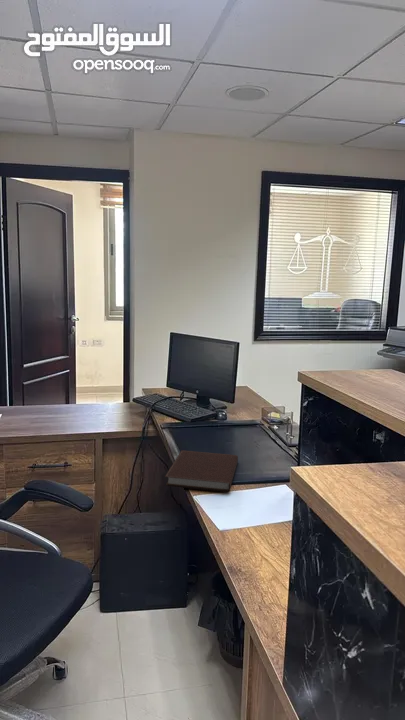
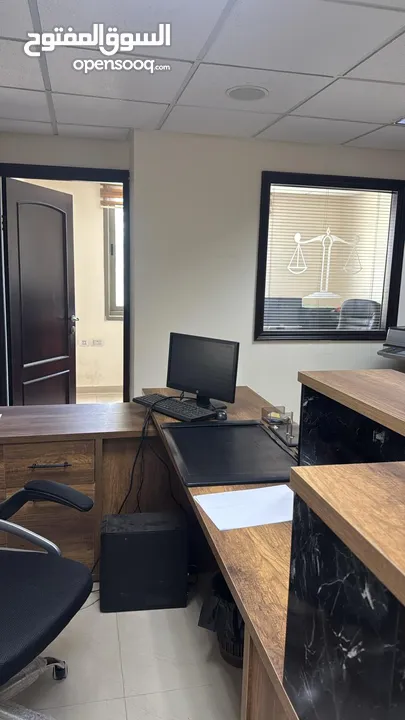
- notebook [164,449,239,493]
